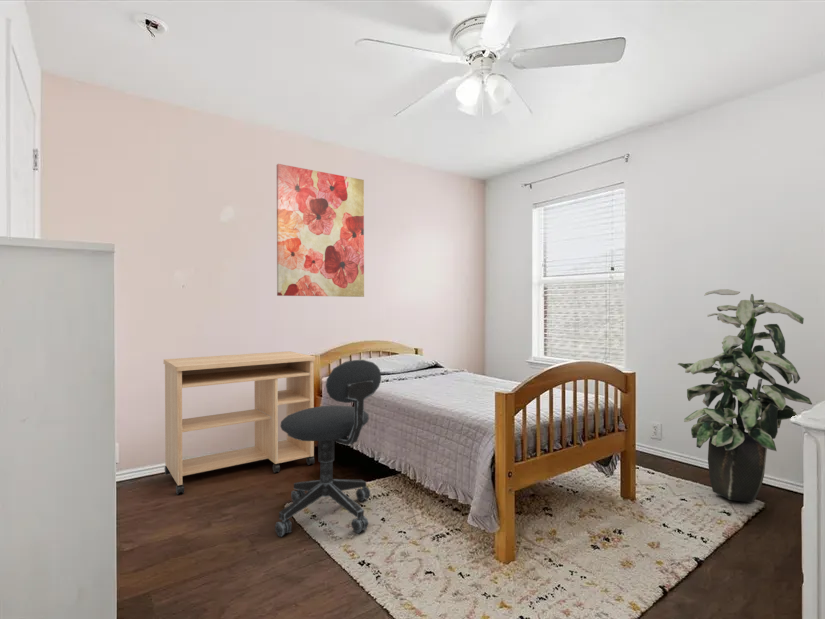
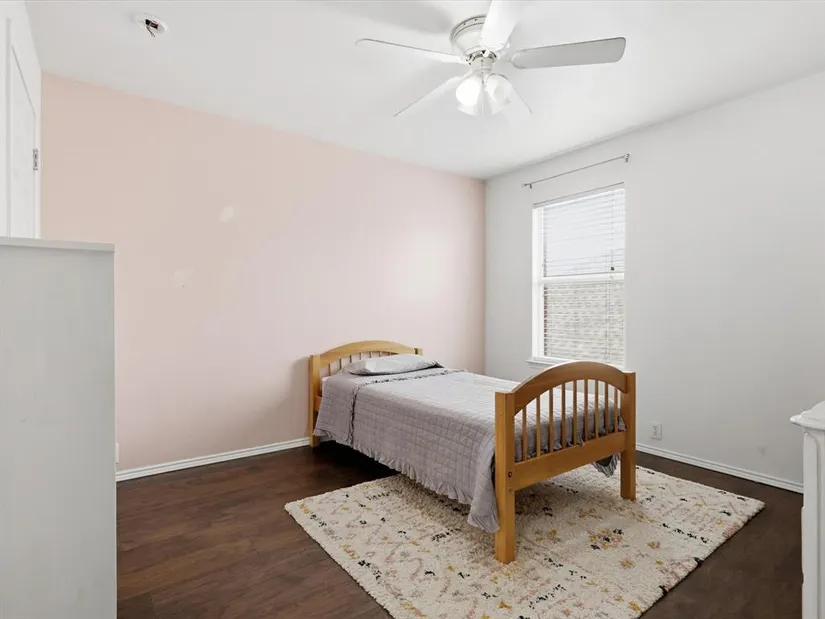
- office chair [274,359,382,538]
- wall art [276,163,365,298]
- desk [163,350,316,496]
- indoor plant [677,288,813,503]
